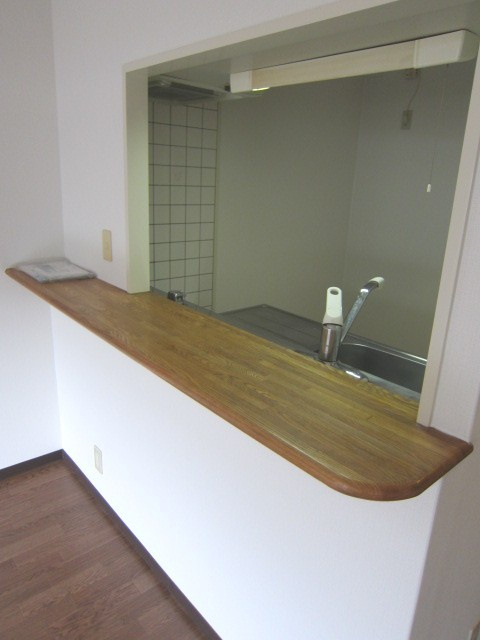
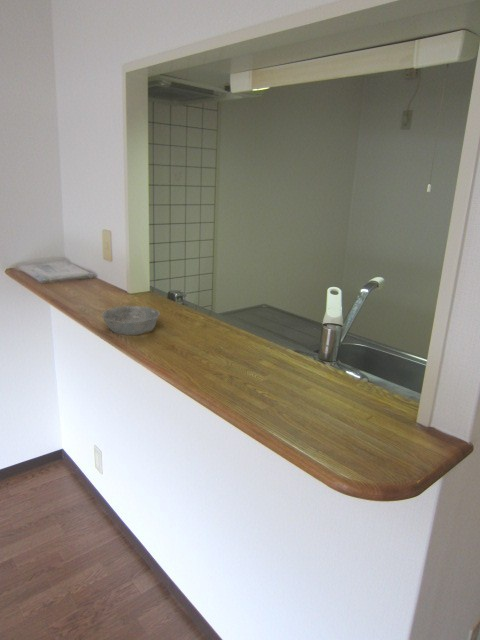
+ bowl [101,305,161,336]
